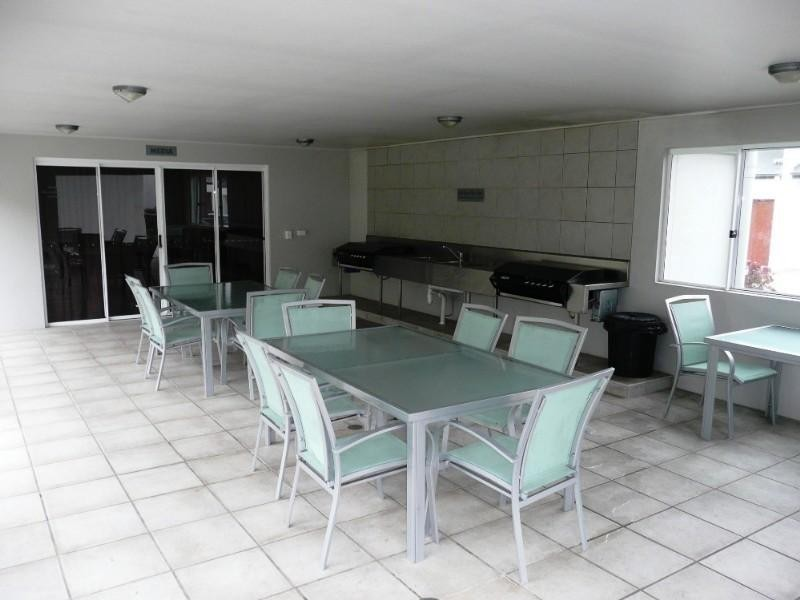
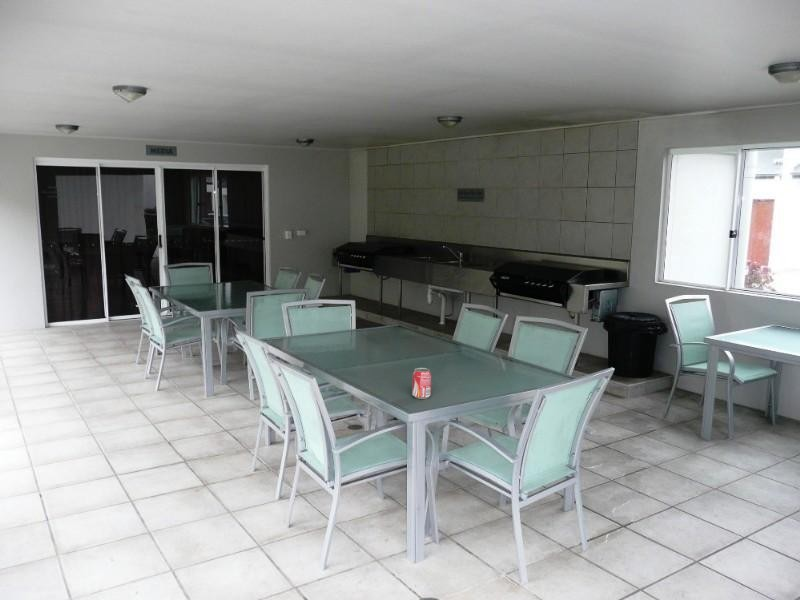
+ beverage can [411,367,432,400]
